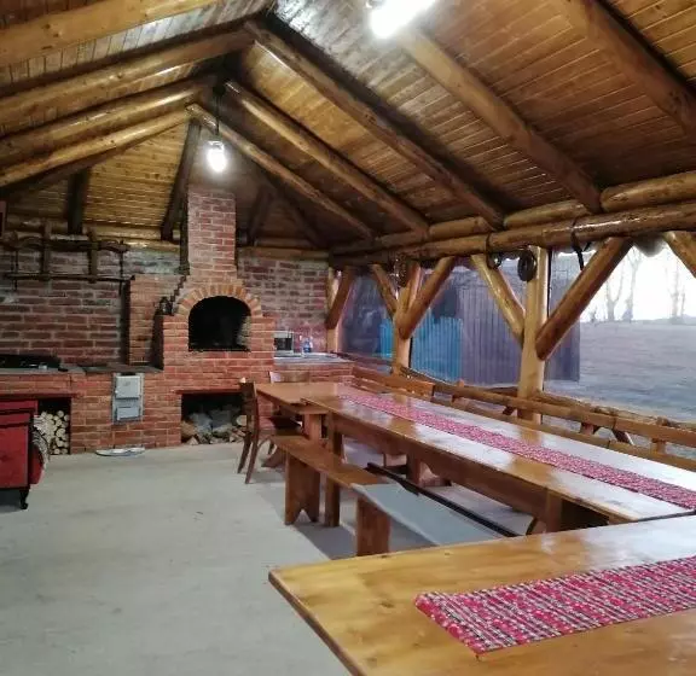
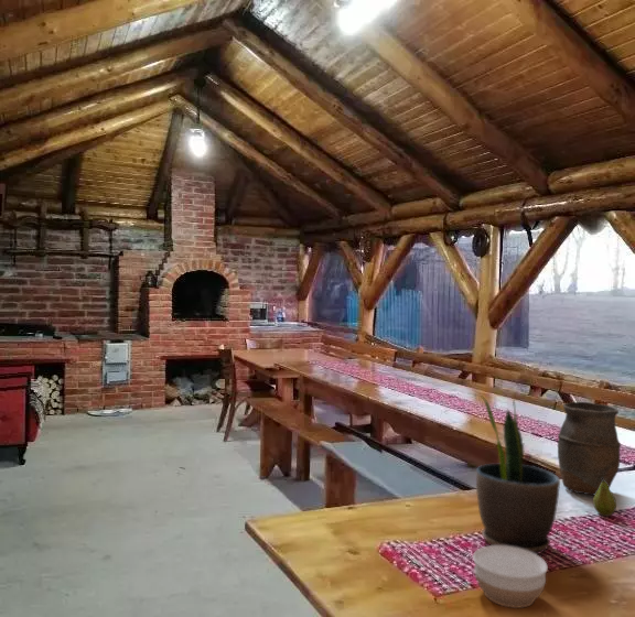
+ potted plant [475,394,561,555]
+ bowl [472,545,549,609]
+ vase [557,401,622,496]
+ fruit [592,478,617,517]
